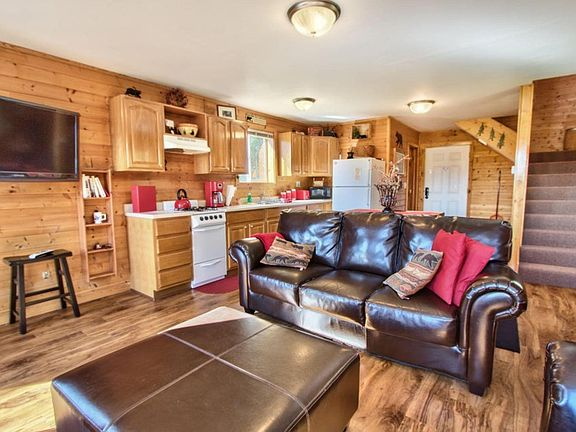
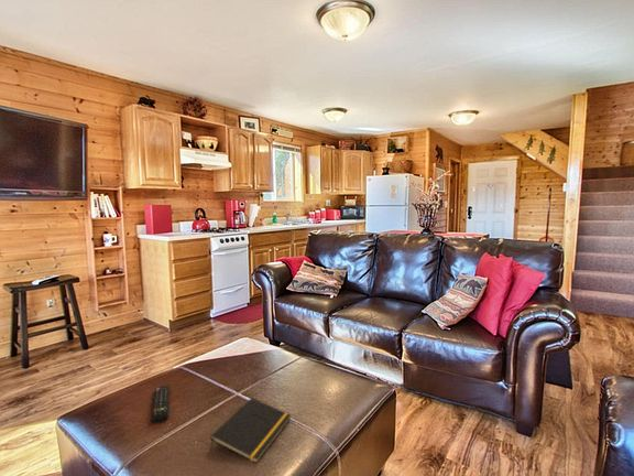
+ notepad [209,397,292,464]
+ remote control [151,385,171,423]
